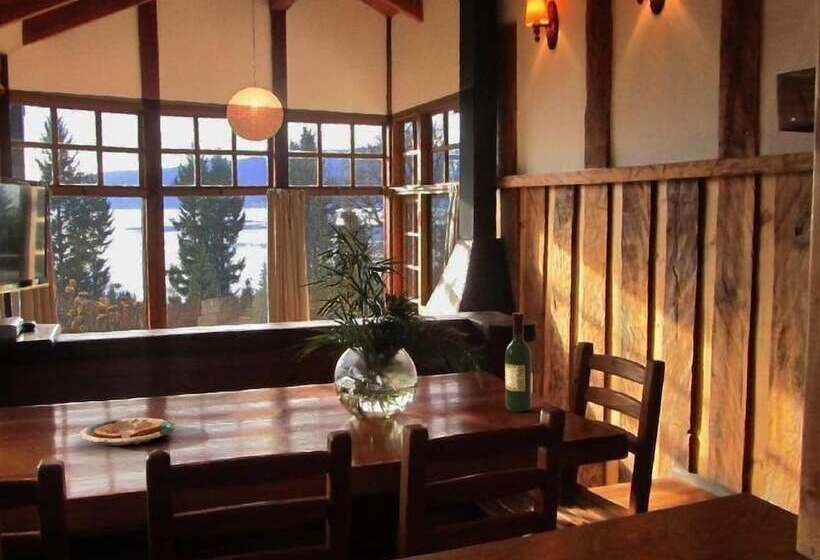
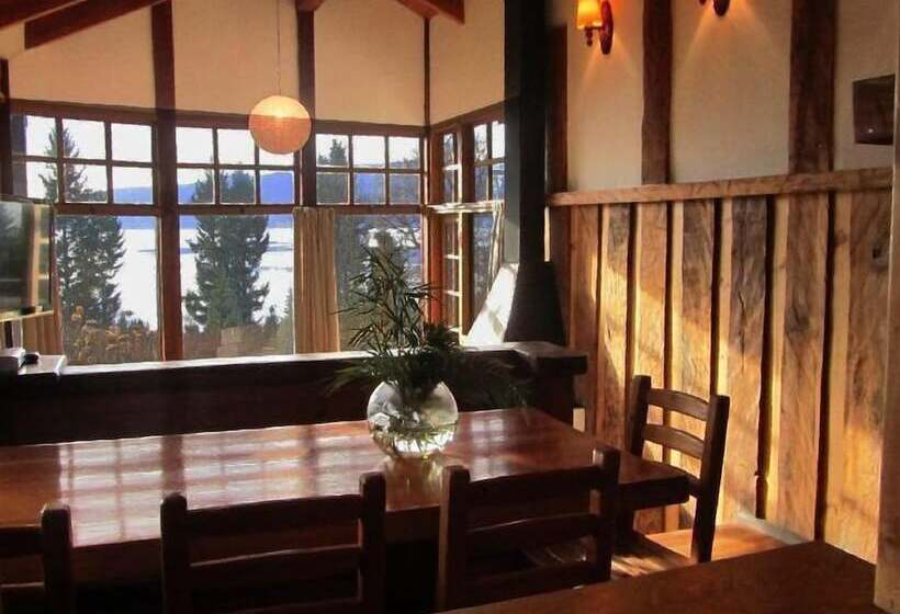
- plate [78,417,176,446]
- wine bottle [504,312,532,413]
